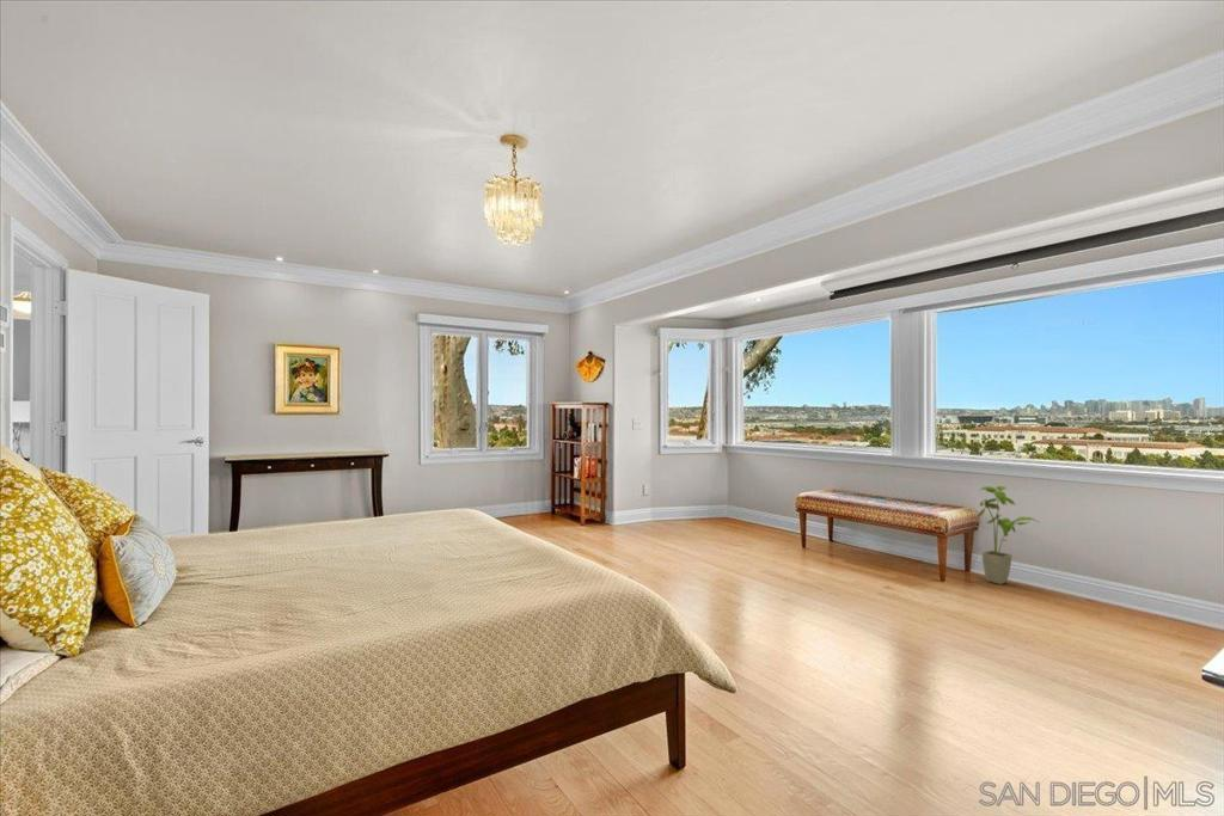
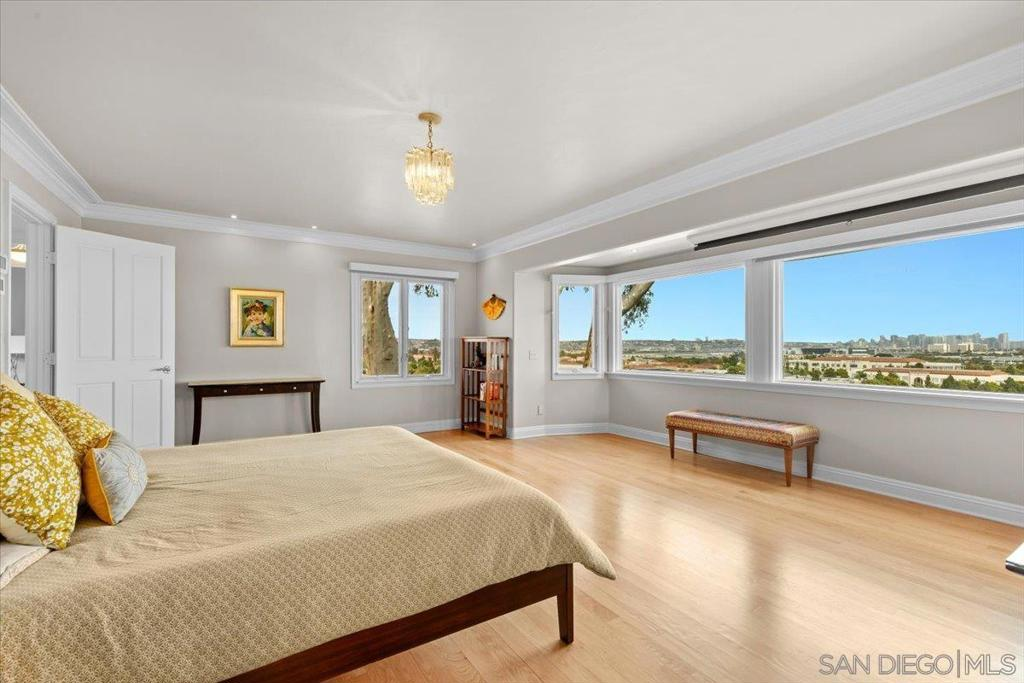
- house plant [975,485,1041,585]
